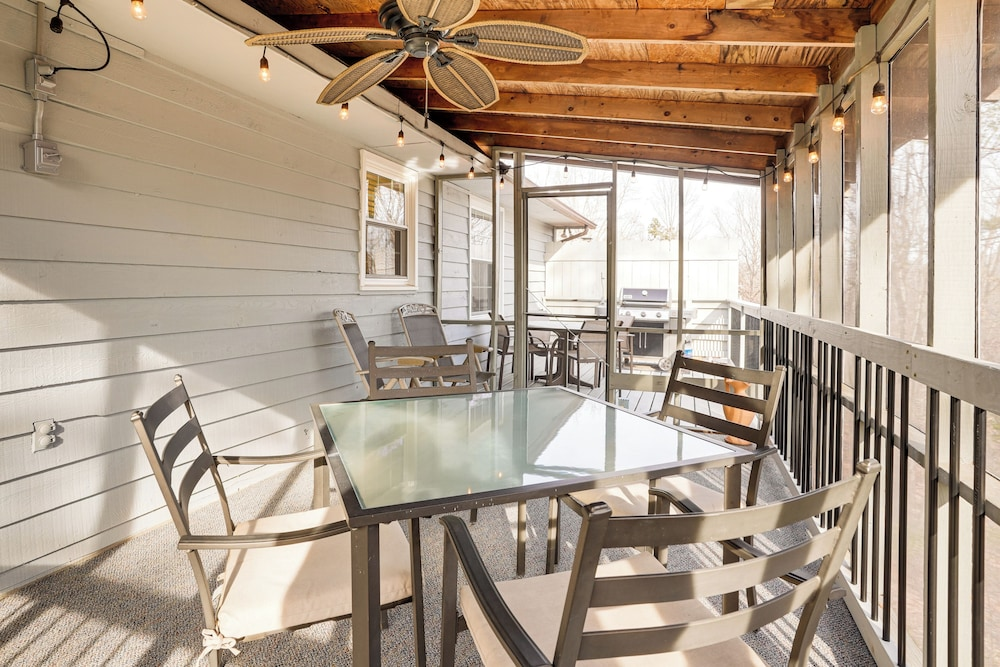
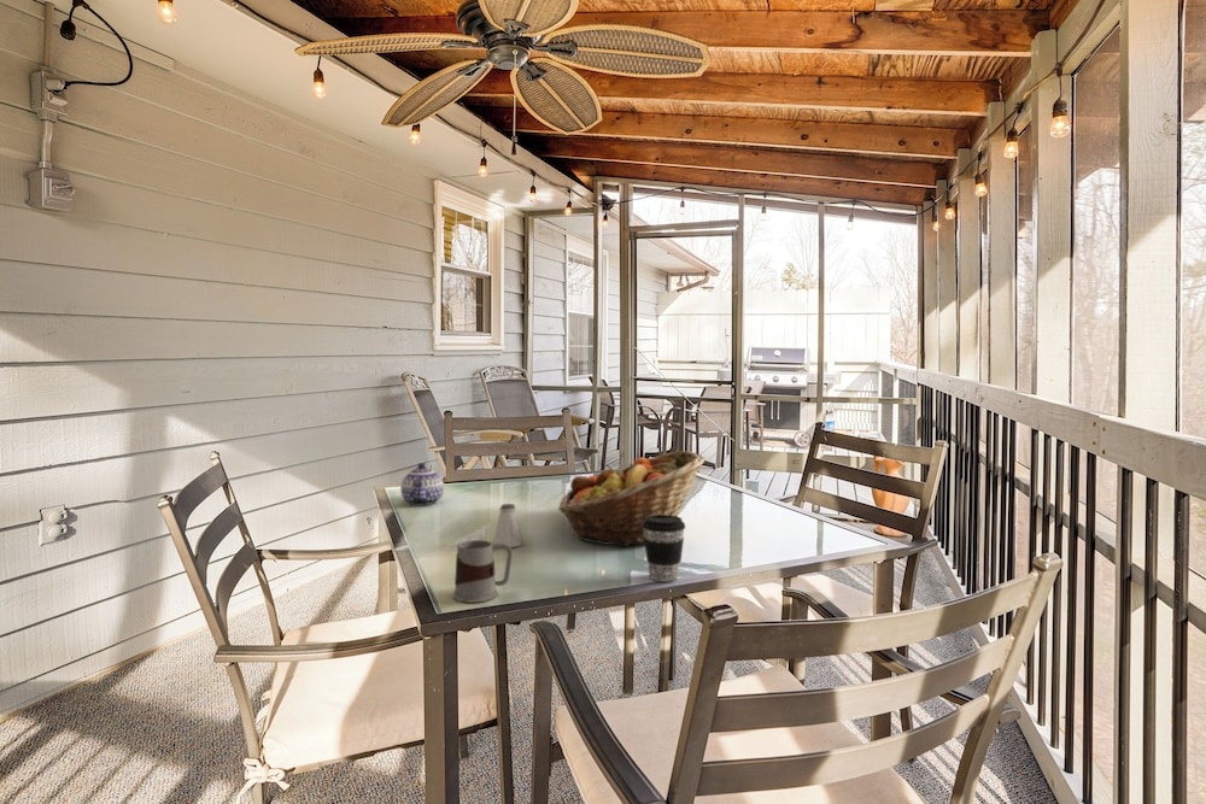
+ mug [452,539,514,603]
+ saltshaker [493,503,523,548]
+ fruit basket [557,450,707,547]
+ coffee cup [643,515,686,582]
+ teapot [399,462,445,506]
